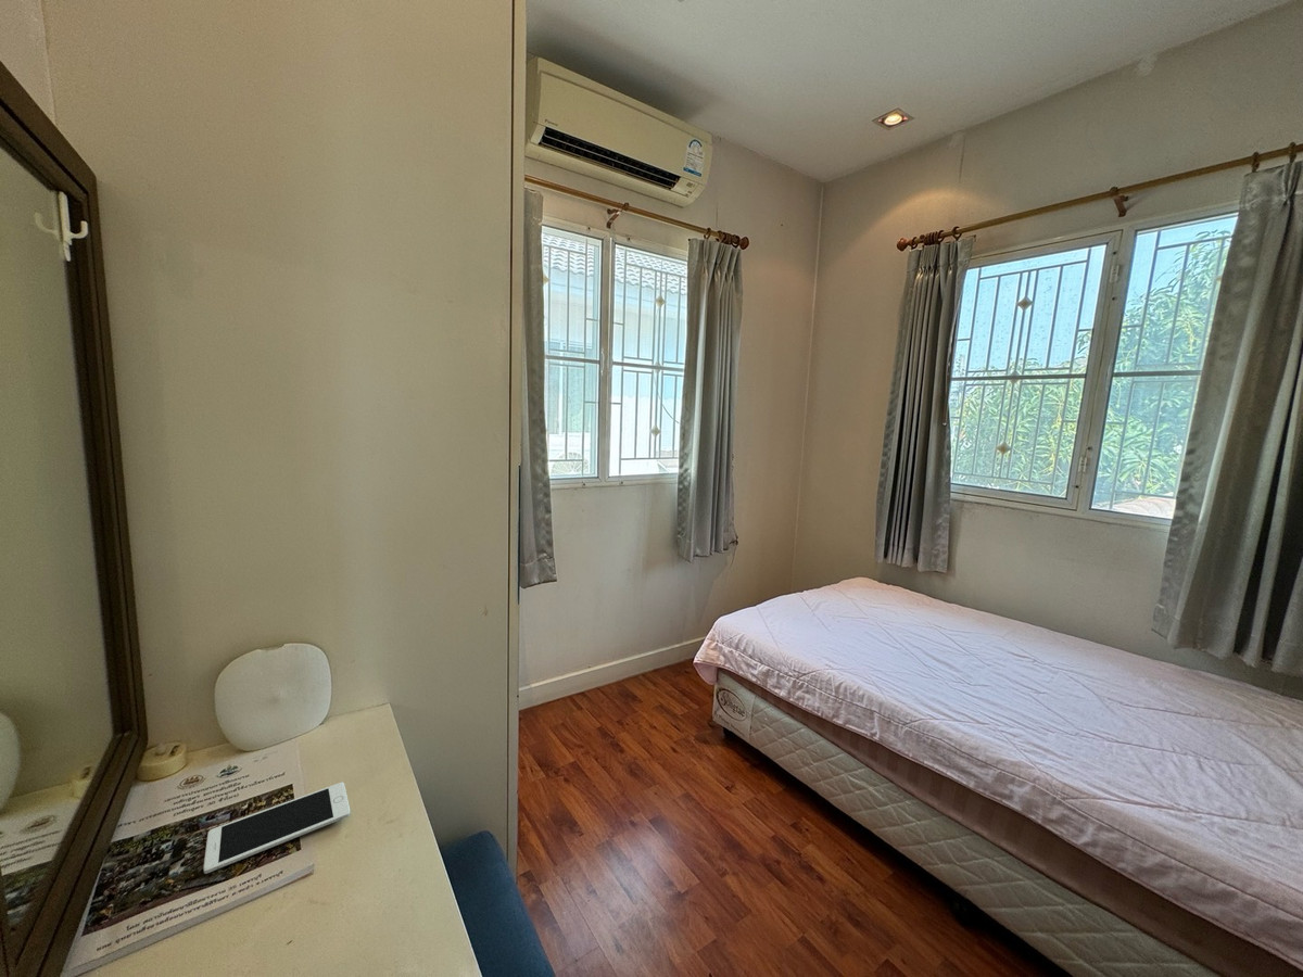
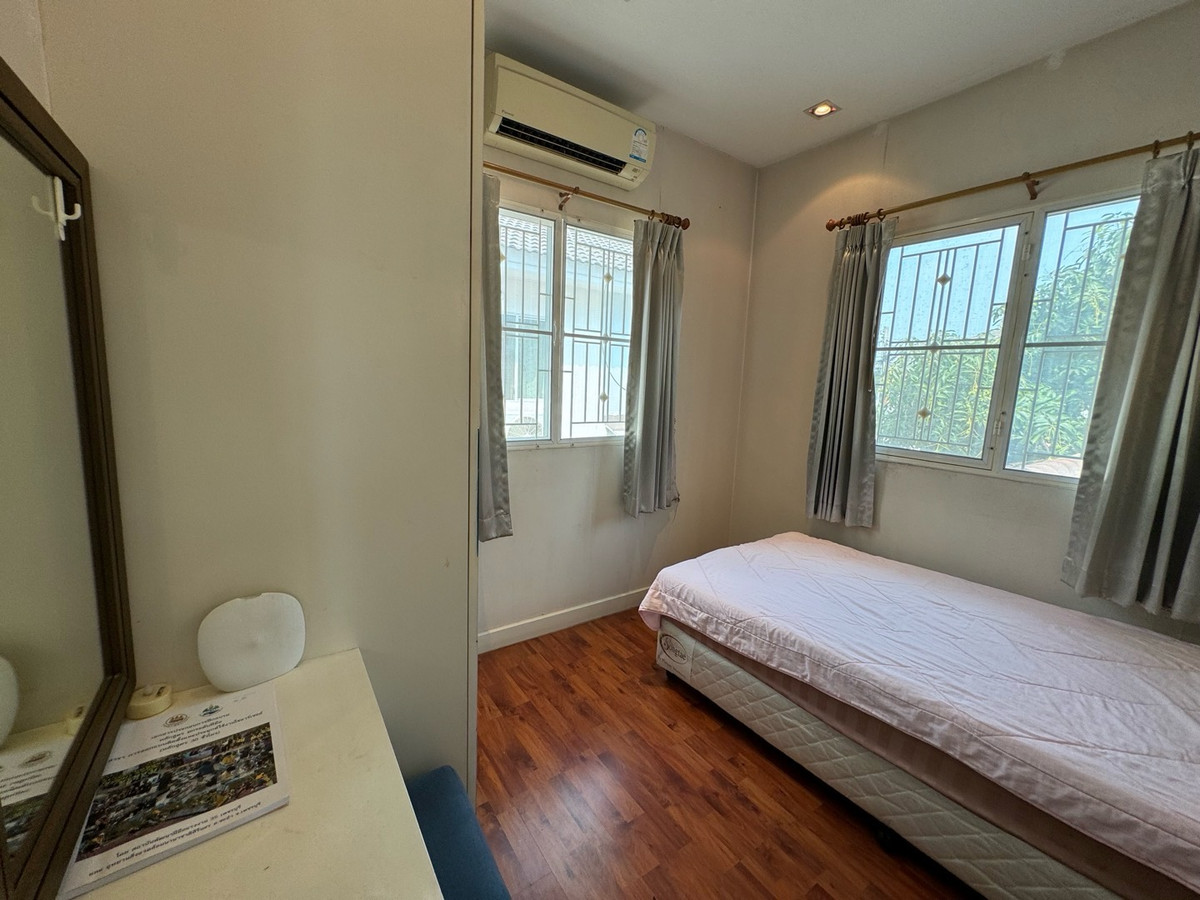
- cell phone [203,782,351,875]
